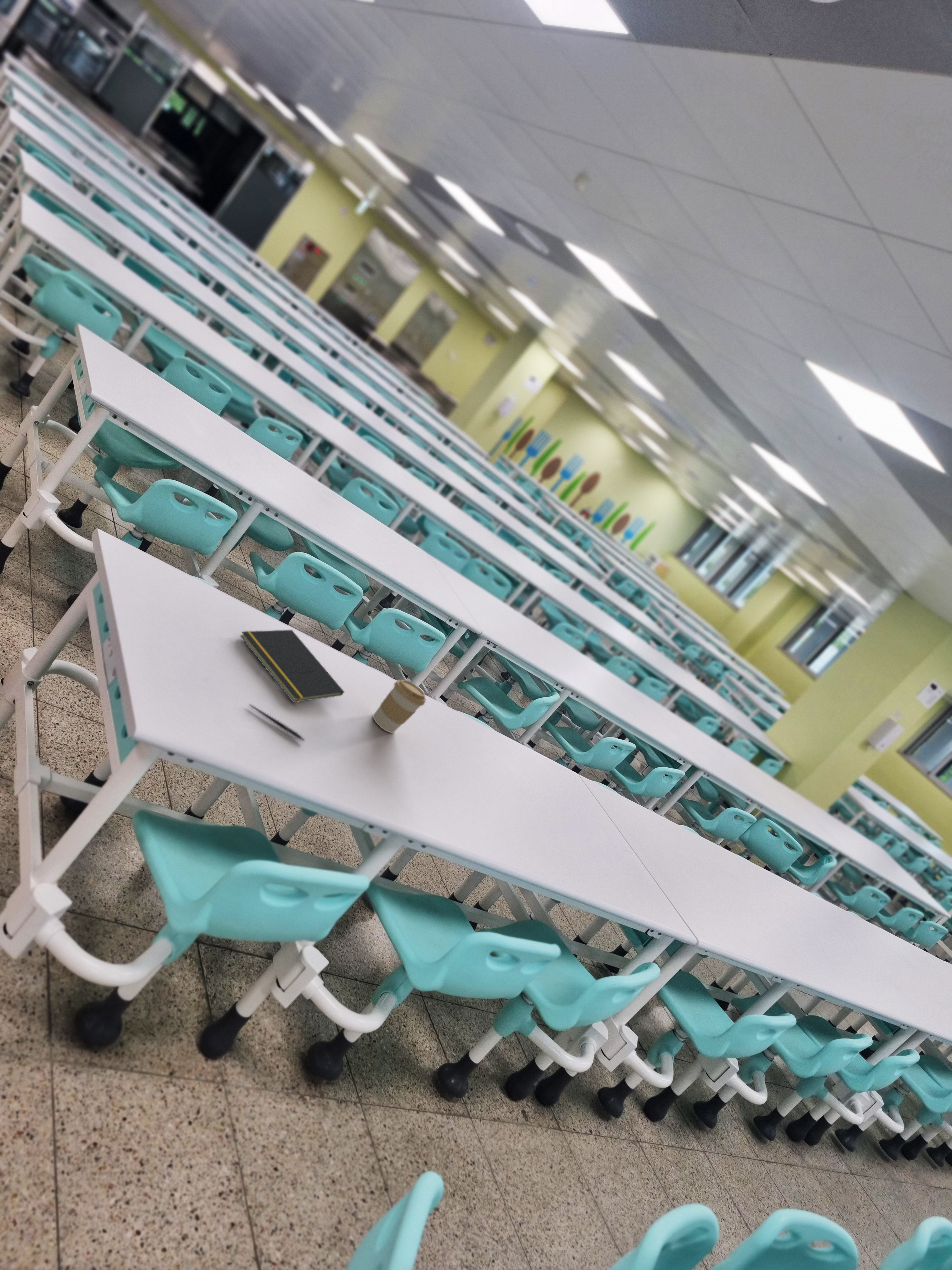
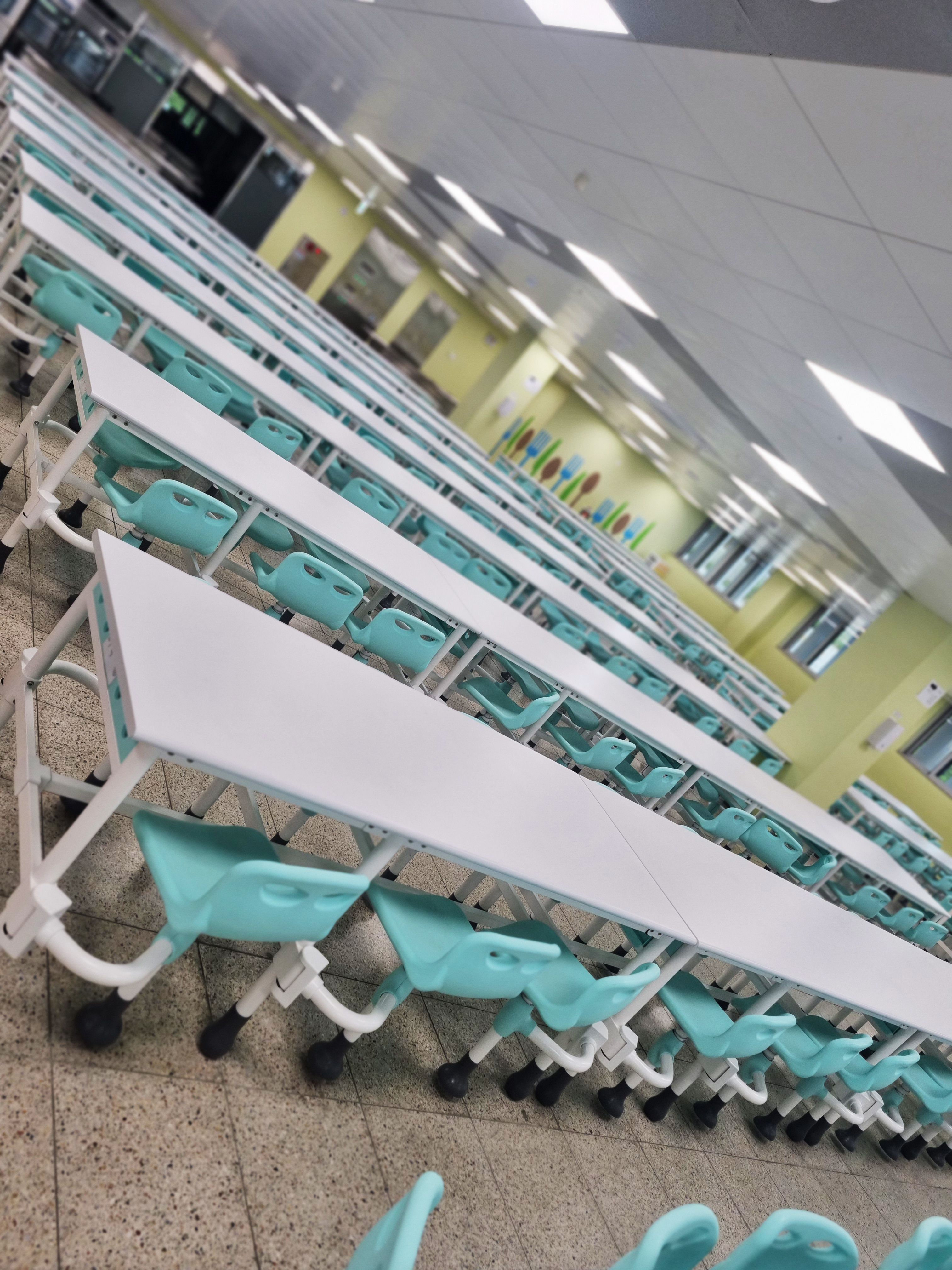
- coffee cup [373,679,427,733]
- notepad [240,630,345,703]
- pen [249,704,305,741]
